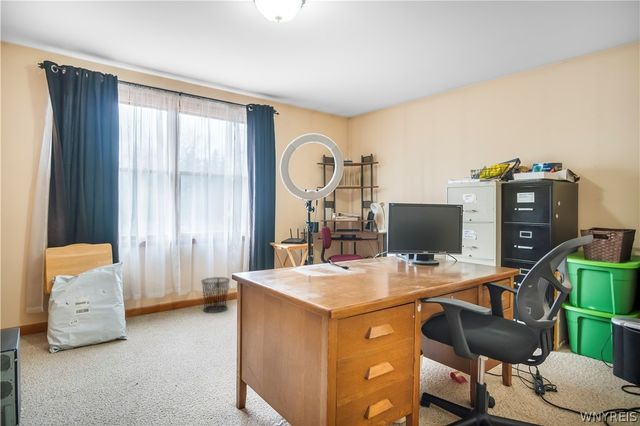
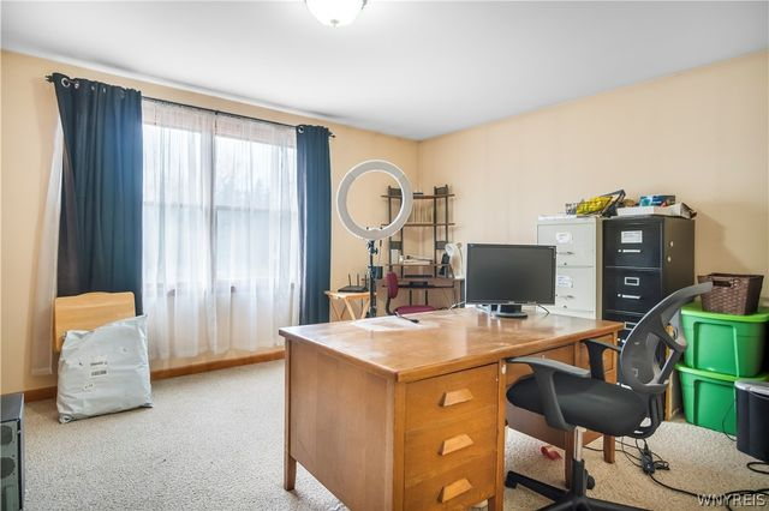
- waste bin [200,276,231,314]
